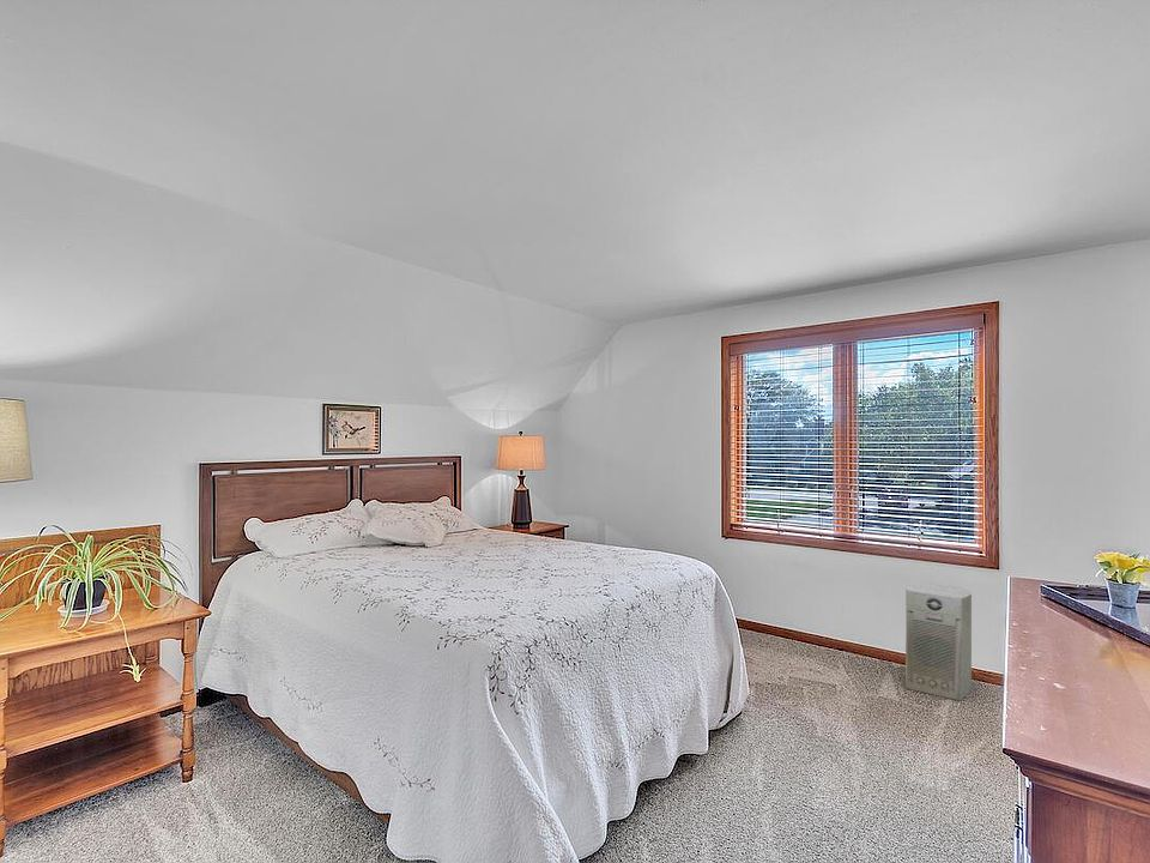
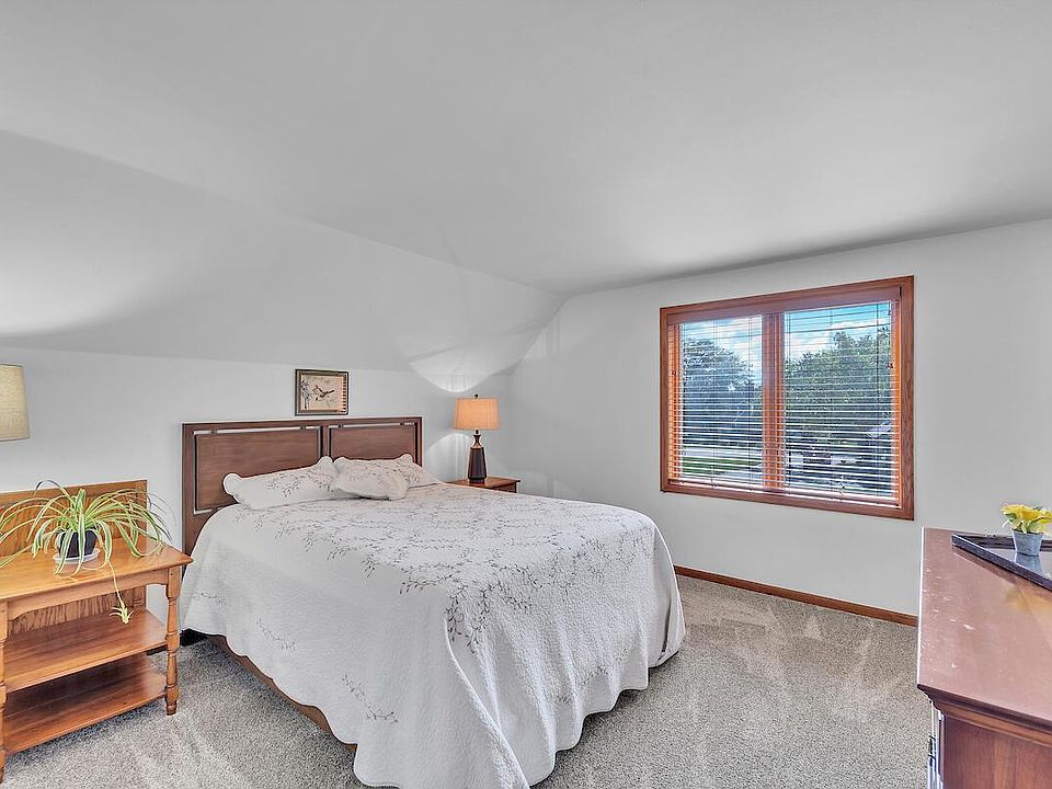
- fan [904,581,973,702]
